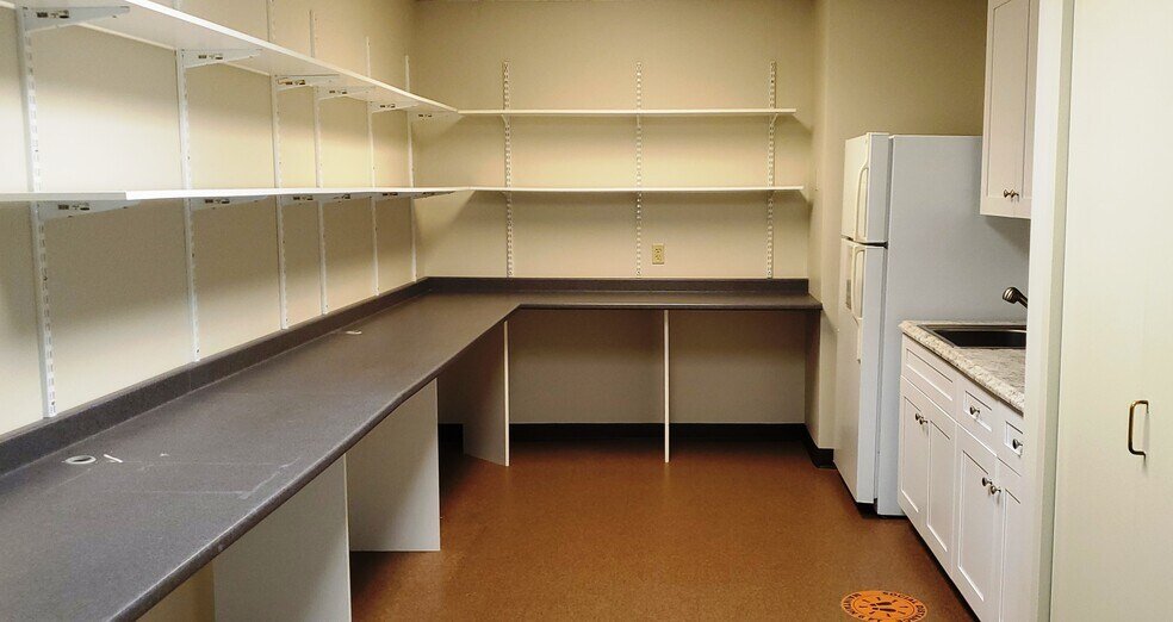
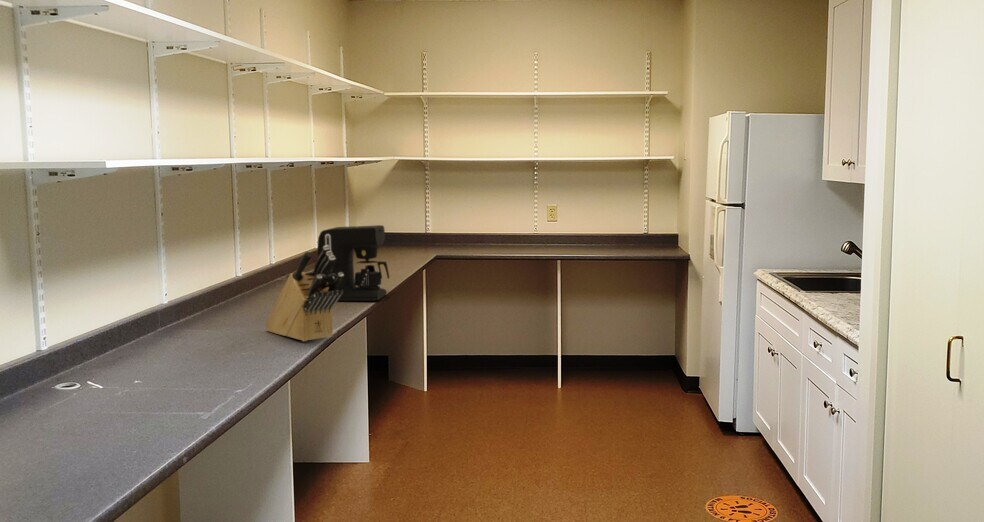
+ coffee maker [317,224,390,302]
+ knife block [265,245,344,342]
